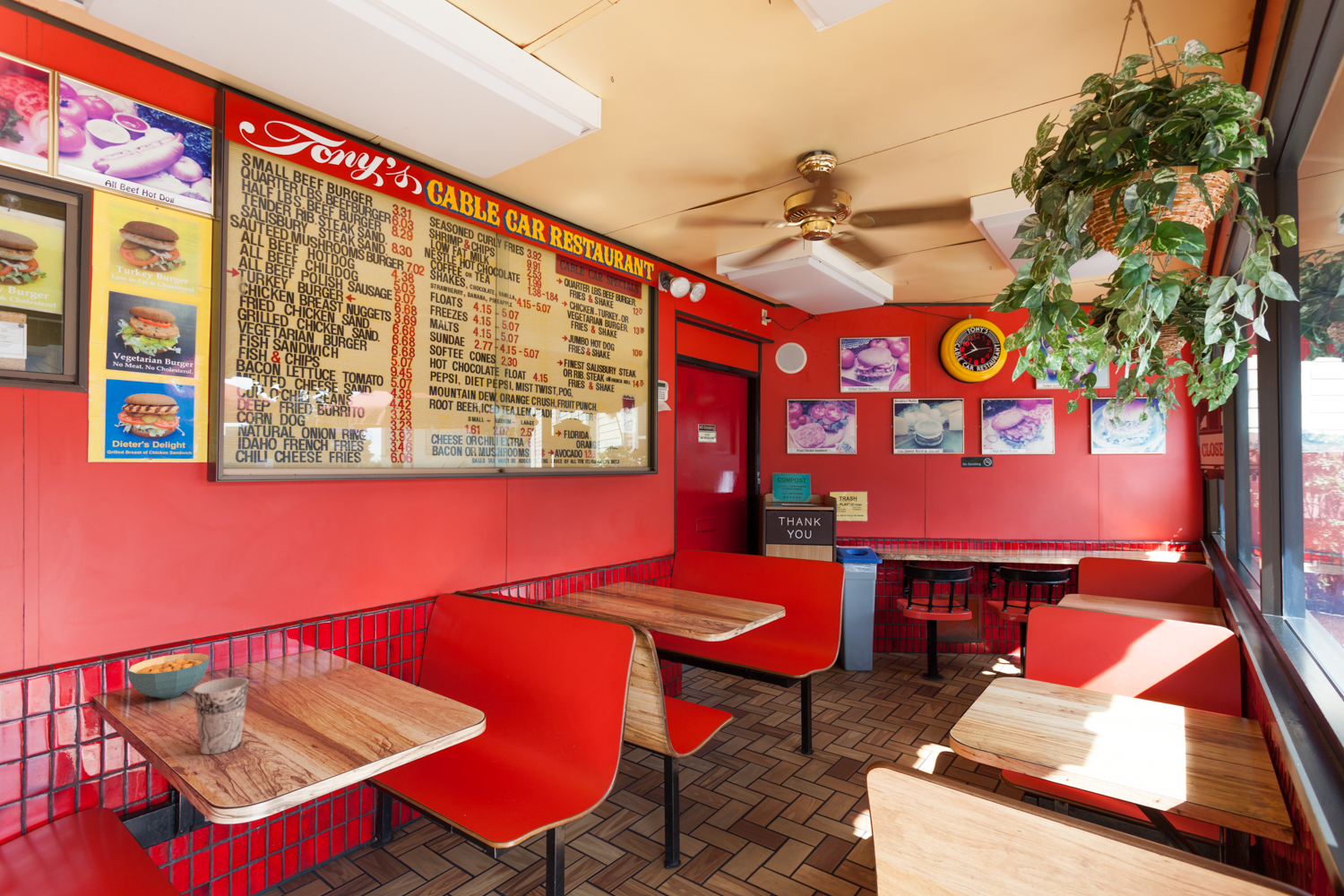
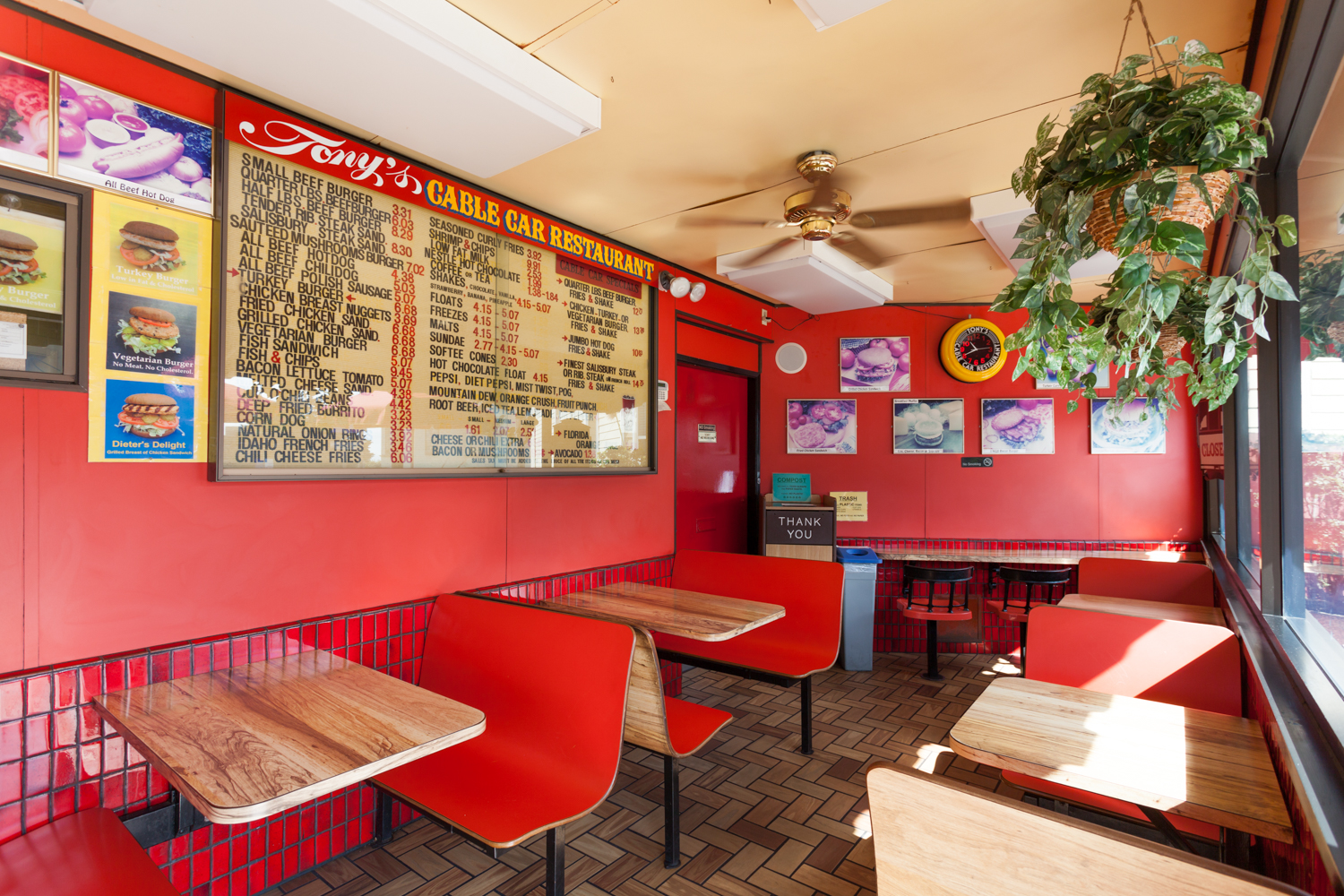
- cereal bowl [126,652,211,700]
- cup [193,676,250,755]
